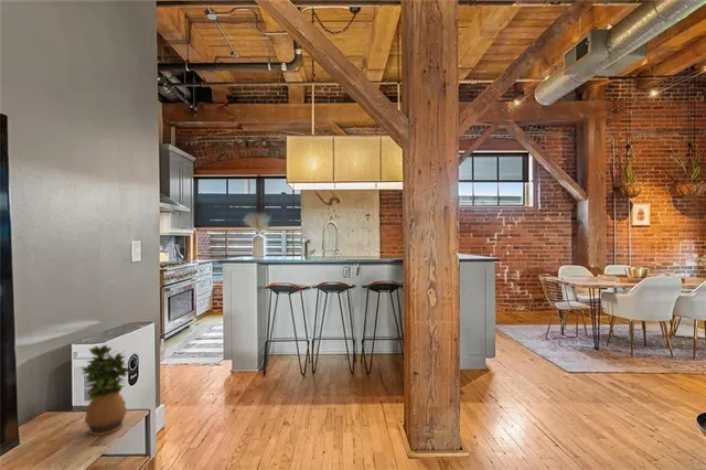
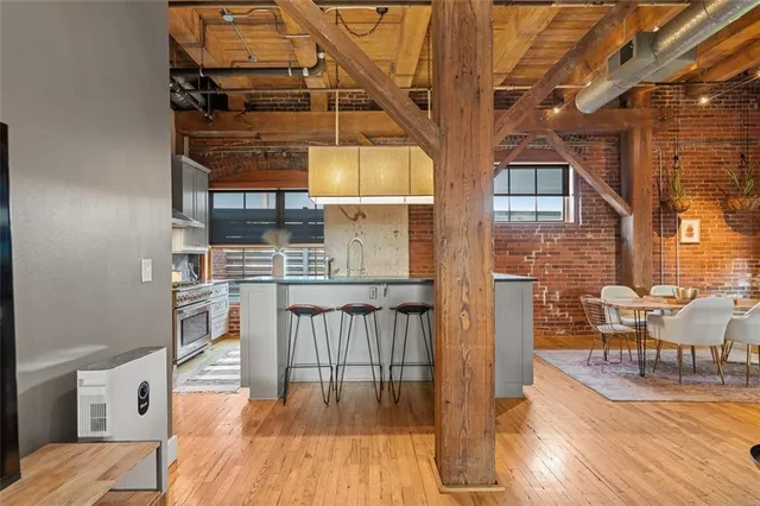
- potted plant [79,344,135,437]
